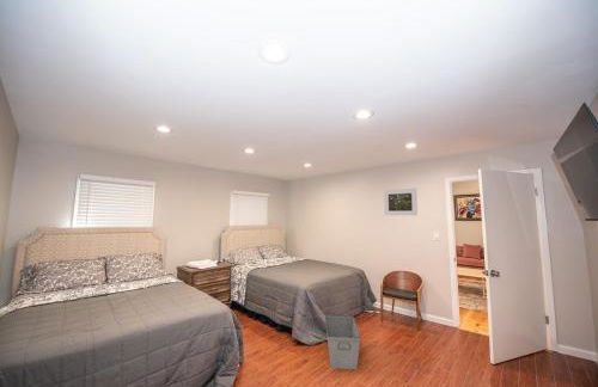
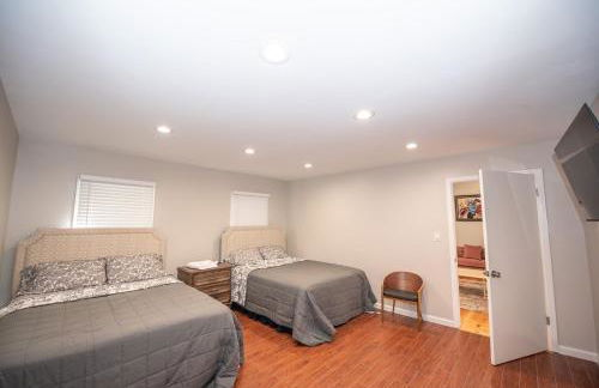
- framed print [383,188,419,216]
- storage bin [324,314,361,370]
